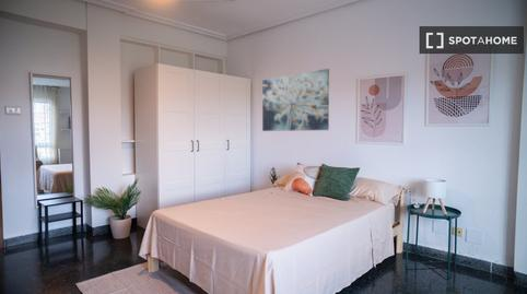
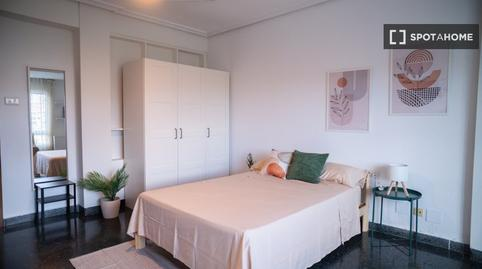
- wall art [261,68,330,132]
